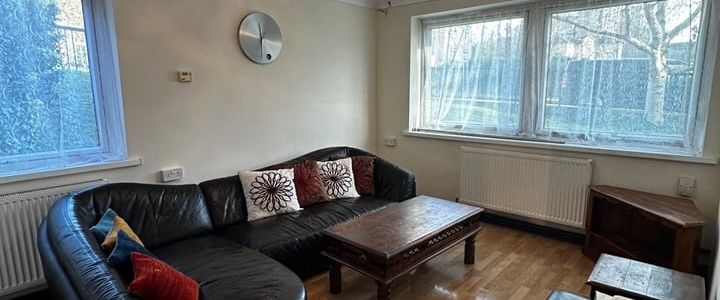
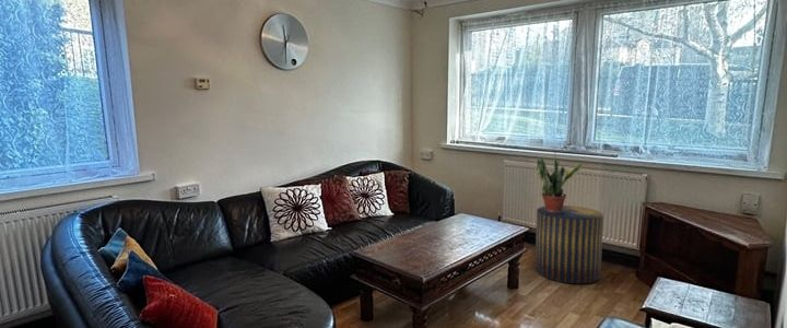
+ potted plant [536,150,584,212]
+ stool [533,204,604,284]
